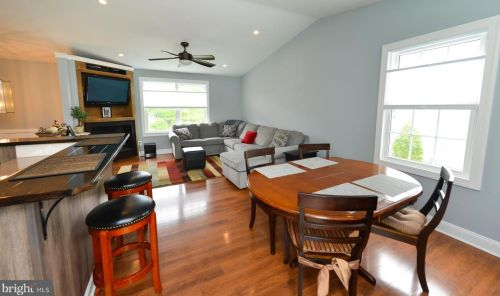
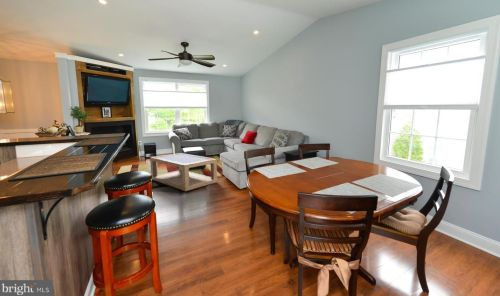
+ coffee table [149,152,218,192]
